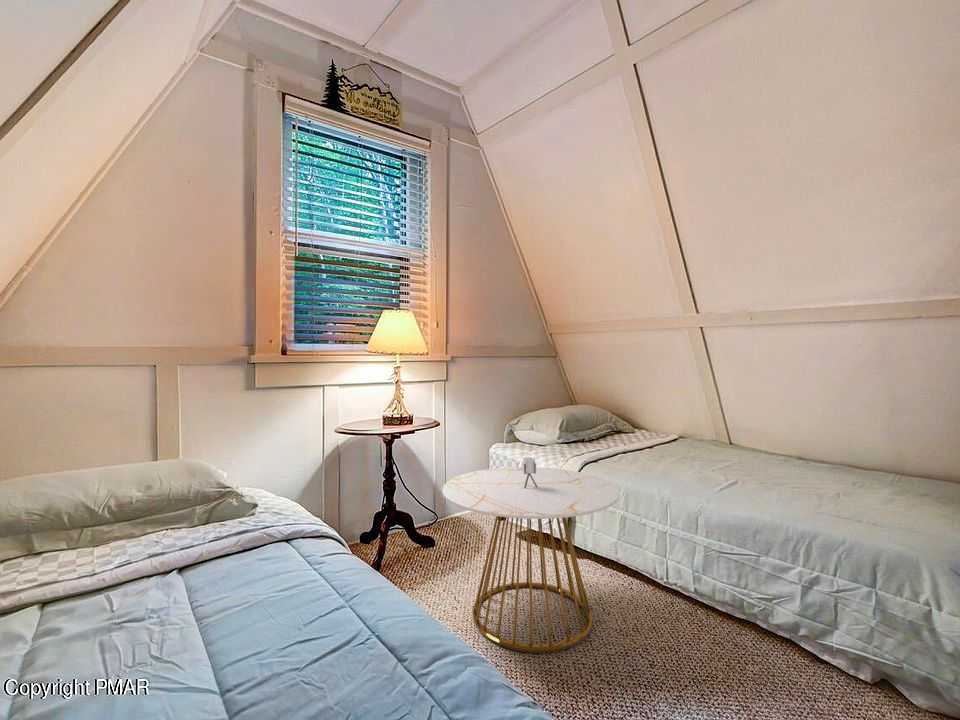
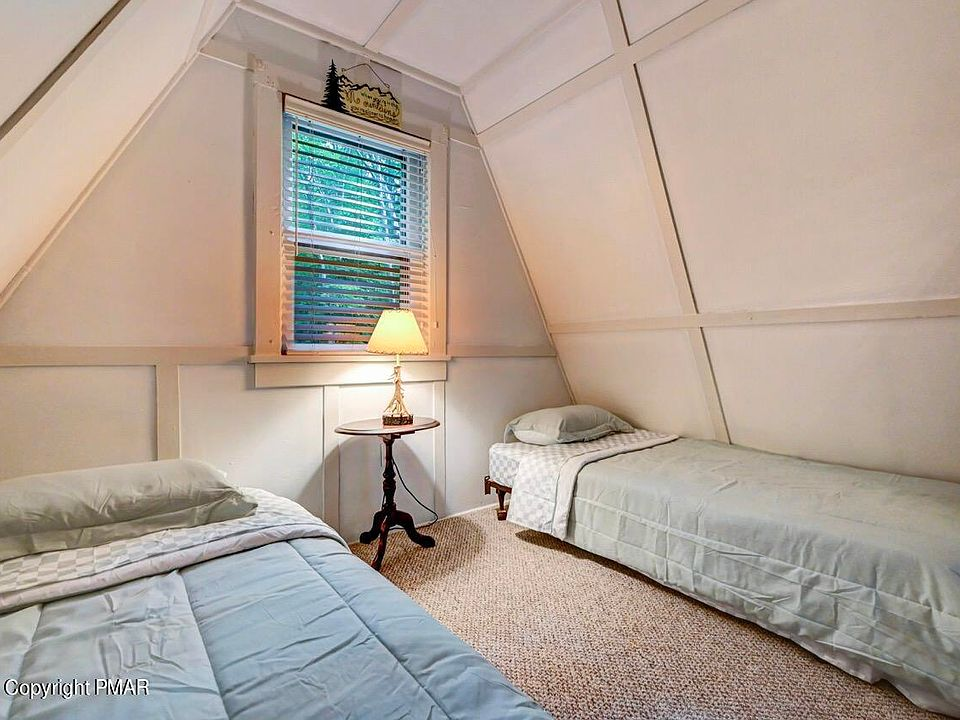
- side table [442,456,620,654]
